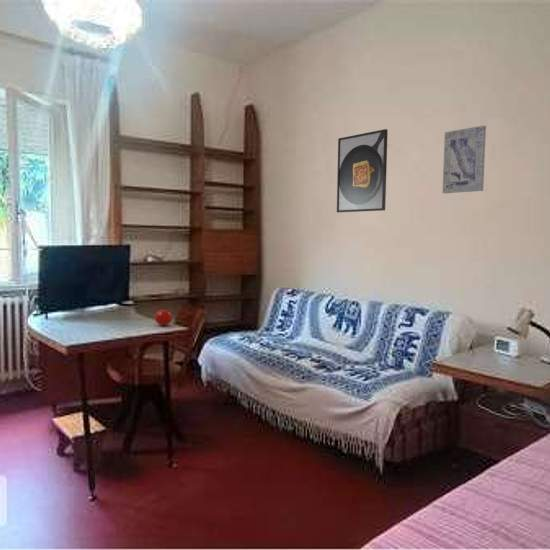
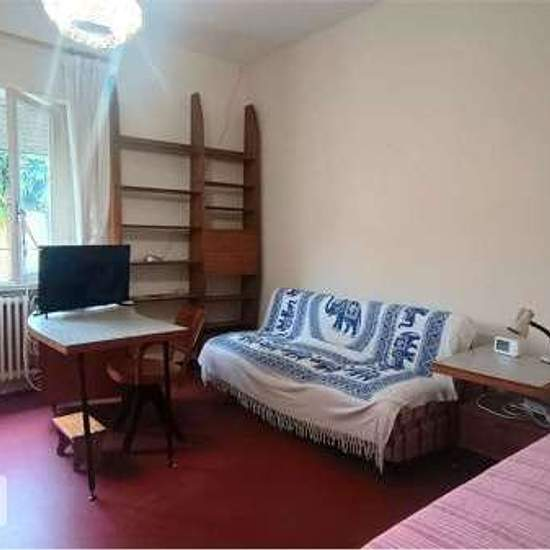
- fruit [154,307,173,326]
- wall art [442,125,487,194]
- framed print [336,128,389,213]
